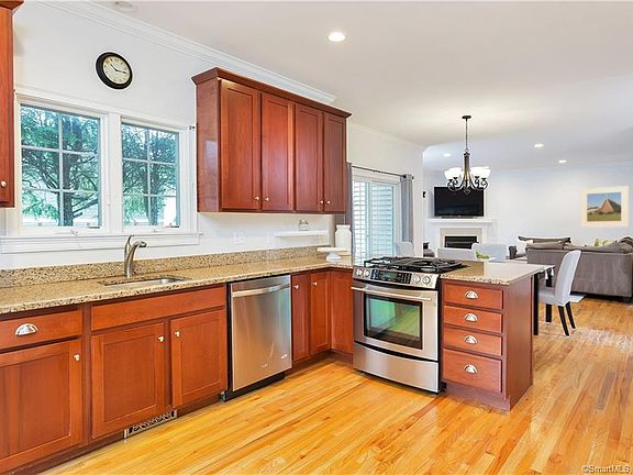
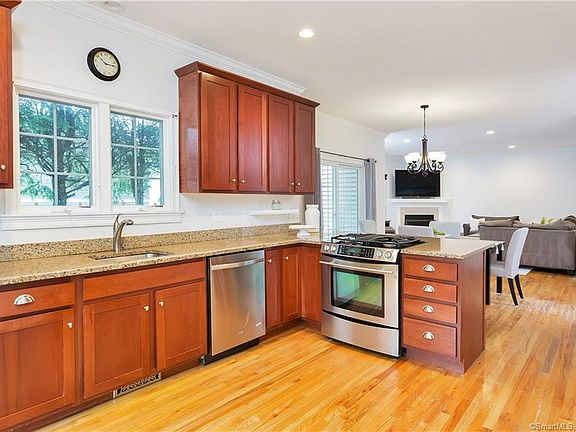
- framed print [579,185,630,229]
